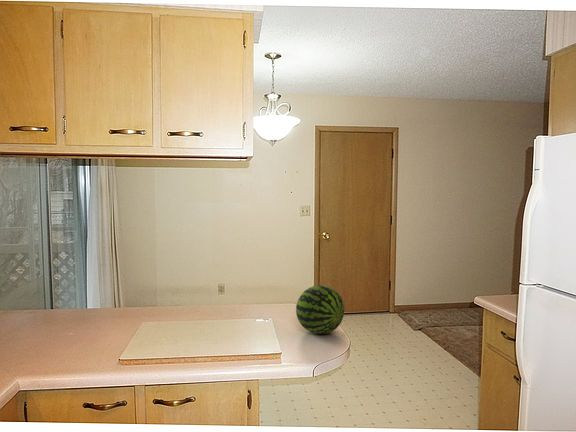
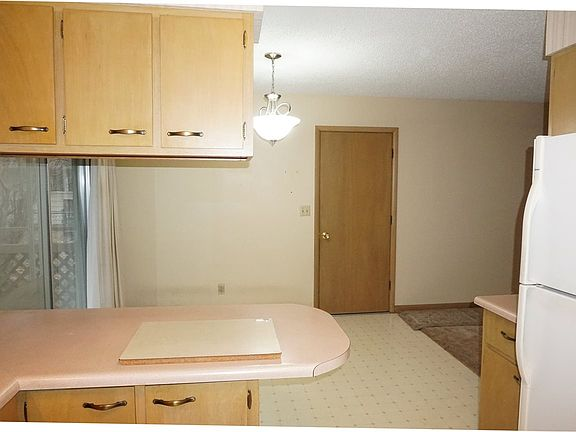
- fruit [295,284,345,335]
